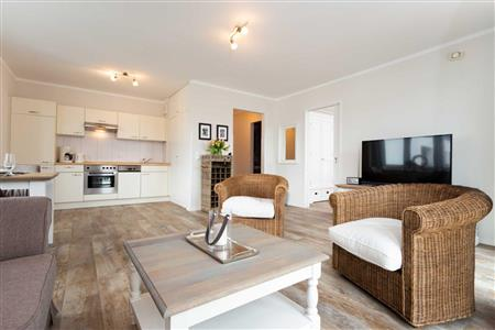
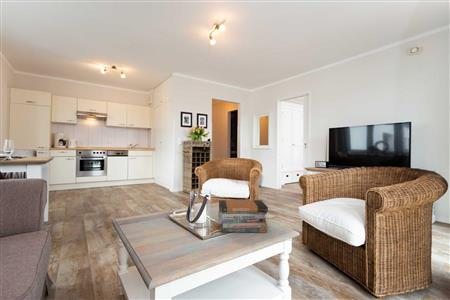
+ book stack [217,199,269,234]
